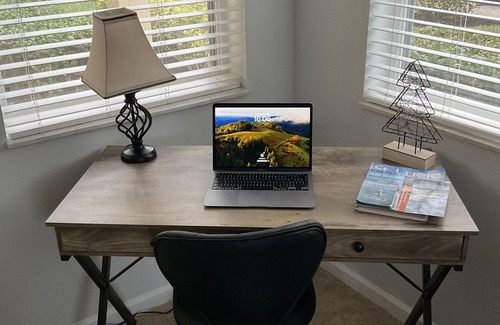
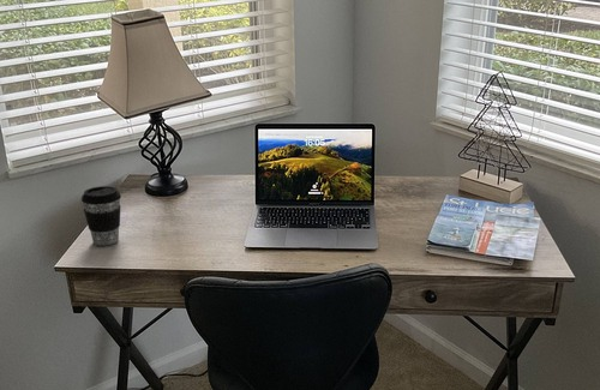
+ coffee cup [80,185,122,246]
